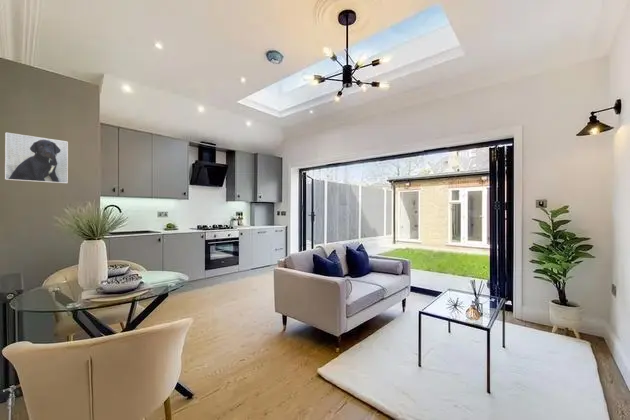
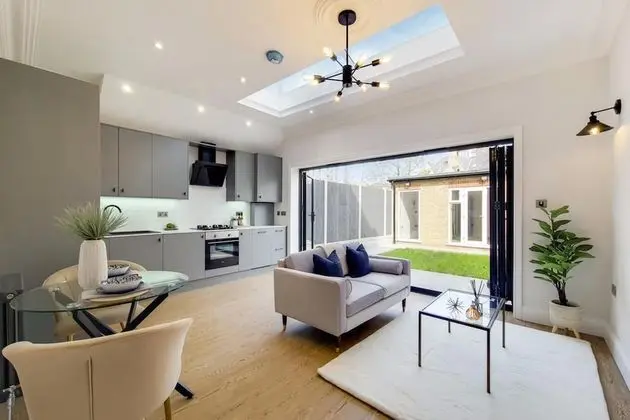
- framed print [4,131,69,184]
